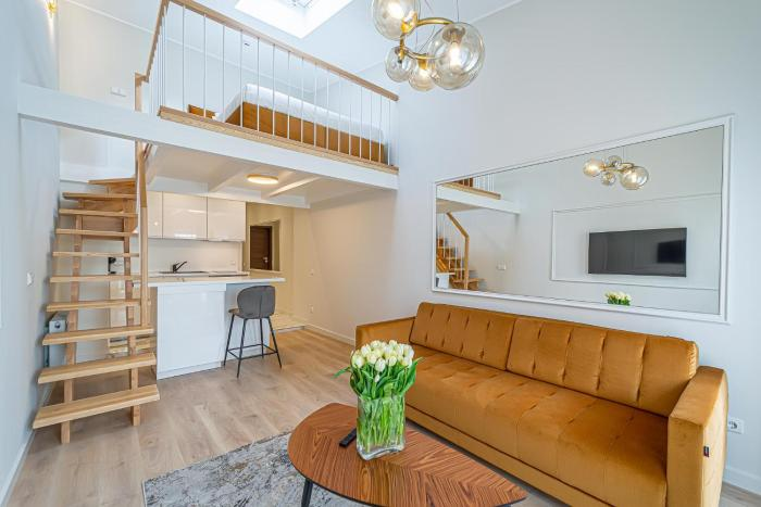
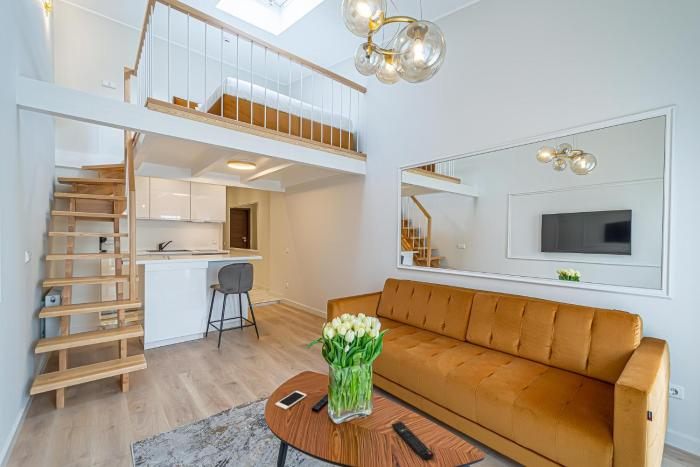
+ cell phone [274,390,308,410]
+ remote control [391,421,435,462]
